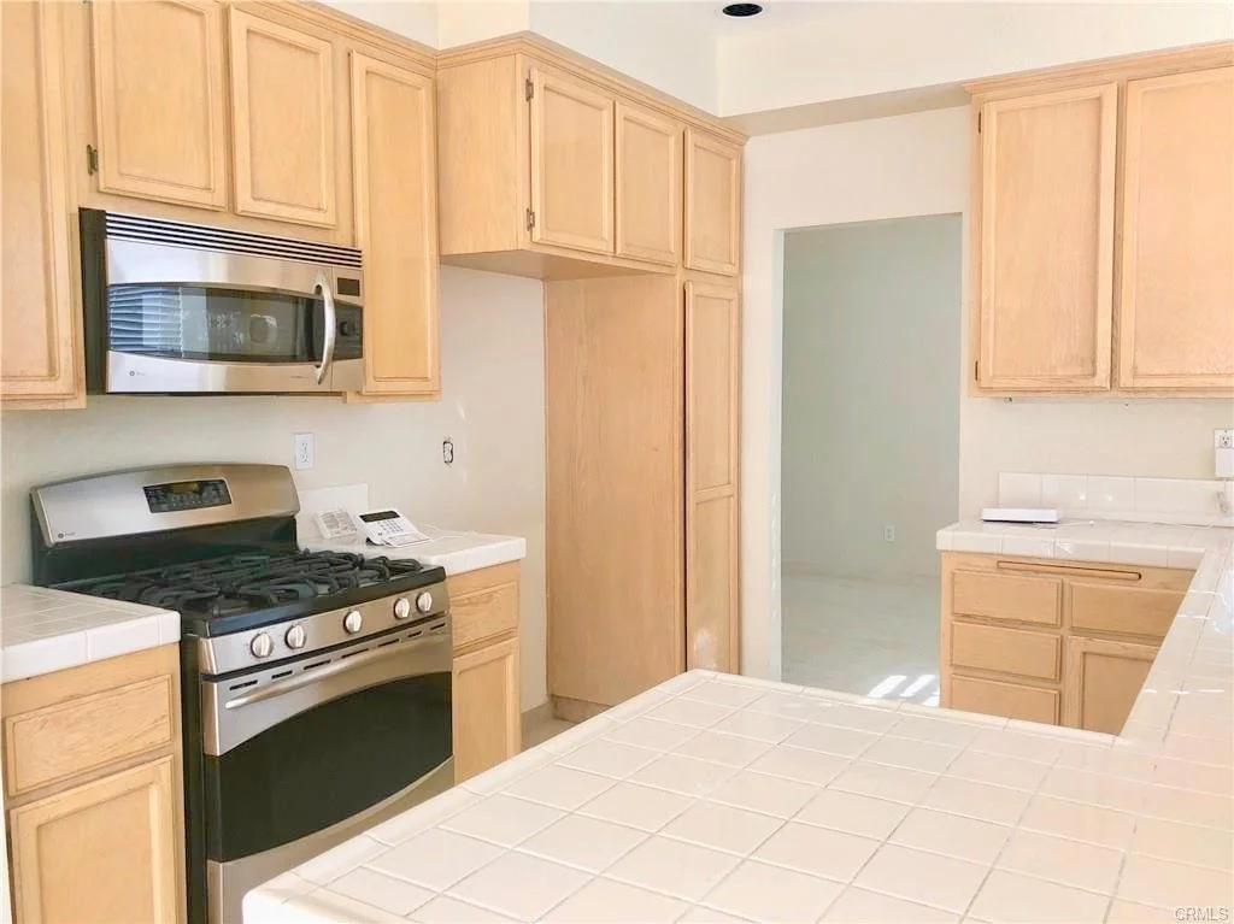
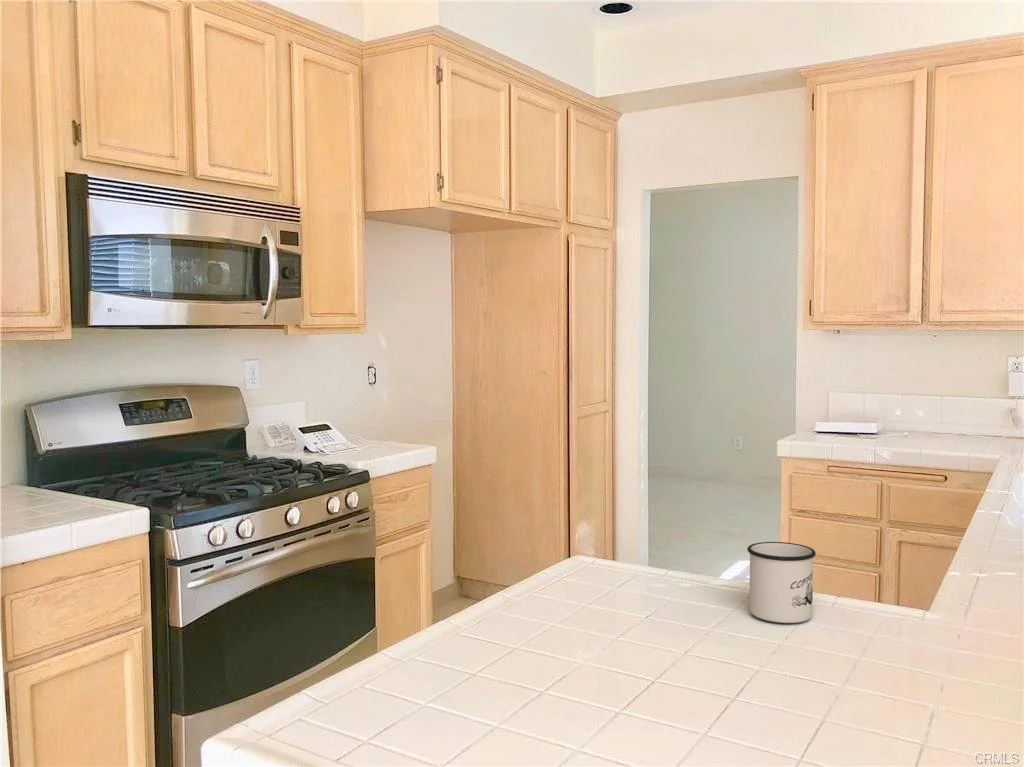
+ mug [746,541,817,624]
